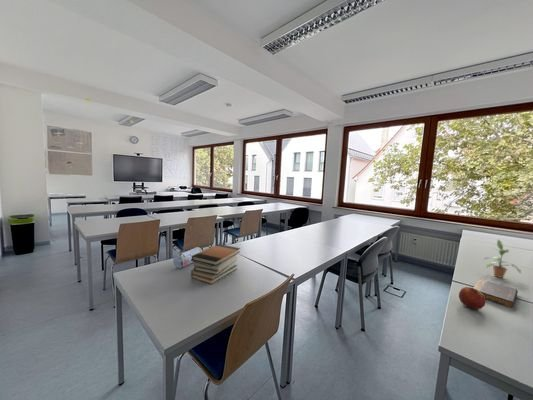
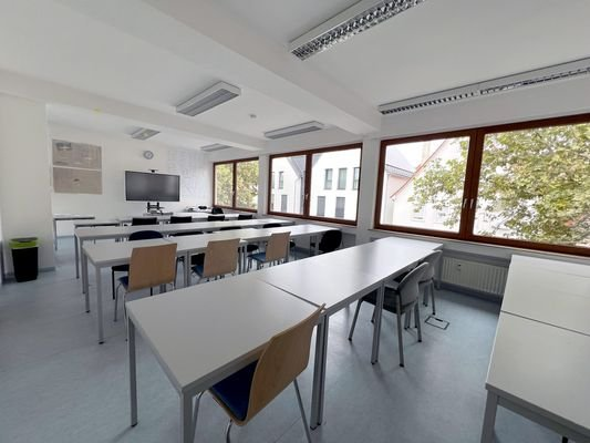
- book [472,278,519,308]
- book stack [190,243,241,285]
- pencil case [172,246,203,269]
- apple [458,286,487,310]
- potted plant [484,239,523,279]
